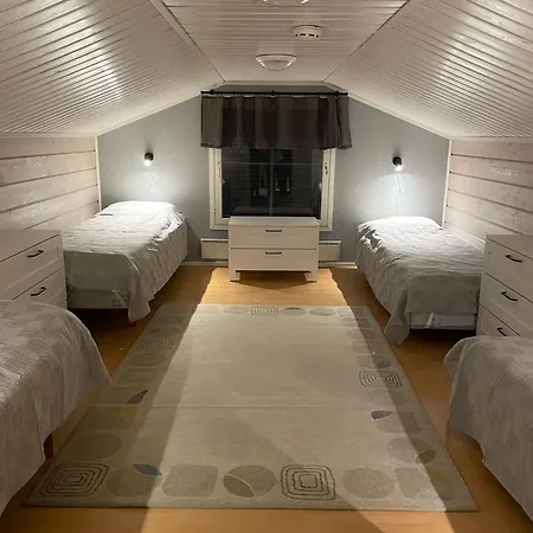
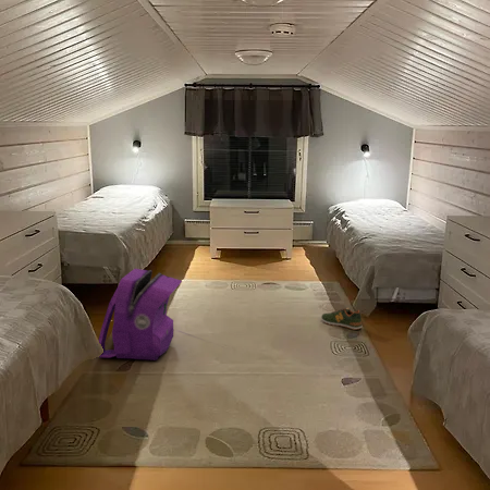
+ backpack [98,268,183,362]
+ shoe [320,307,363,331]
